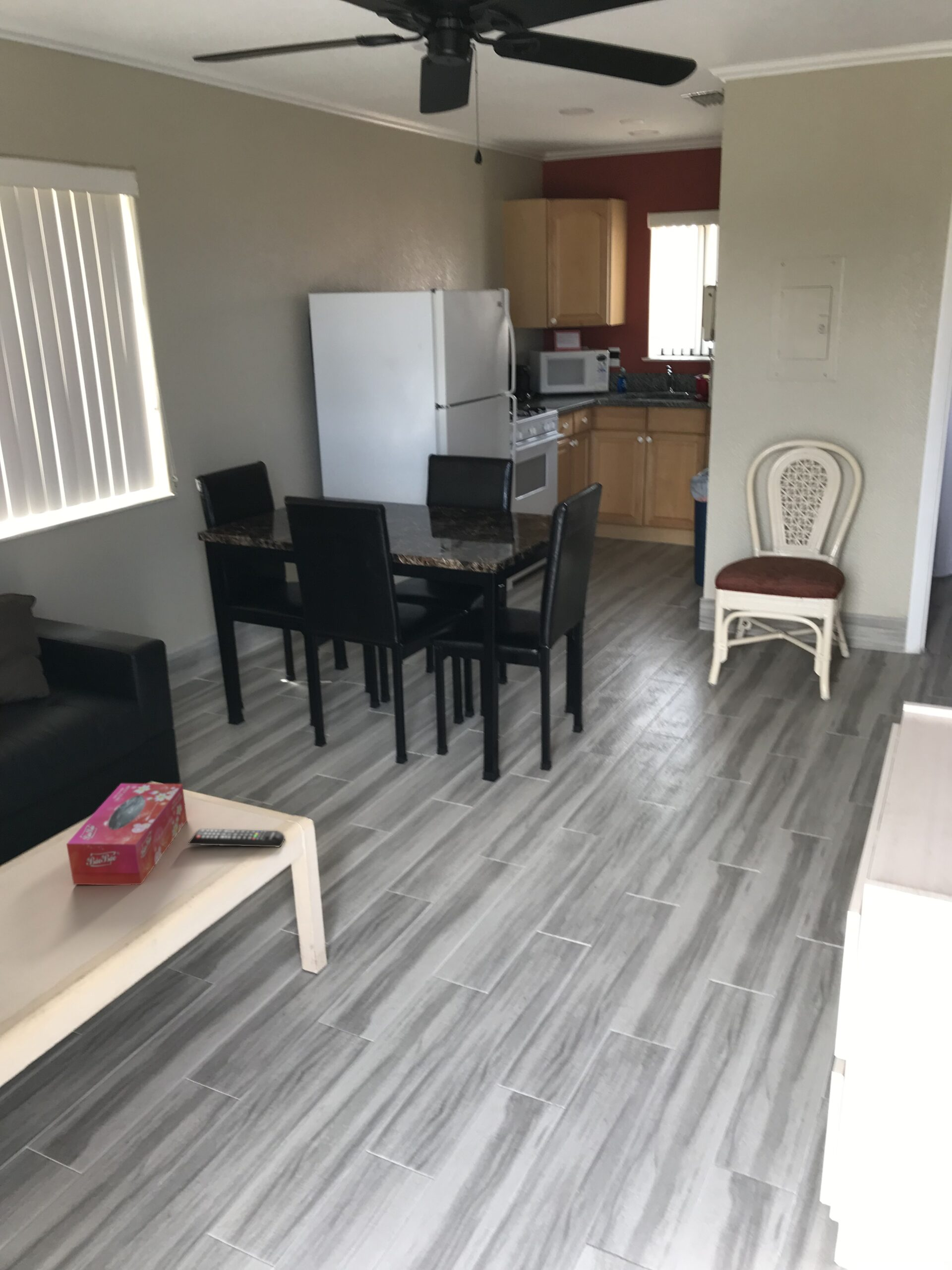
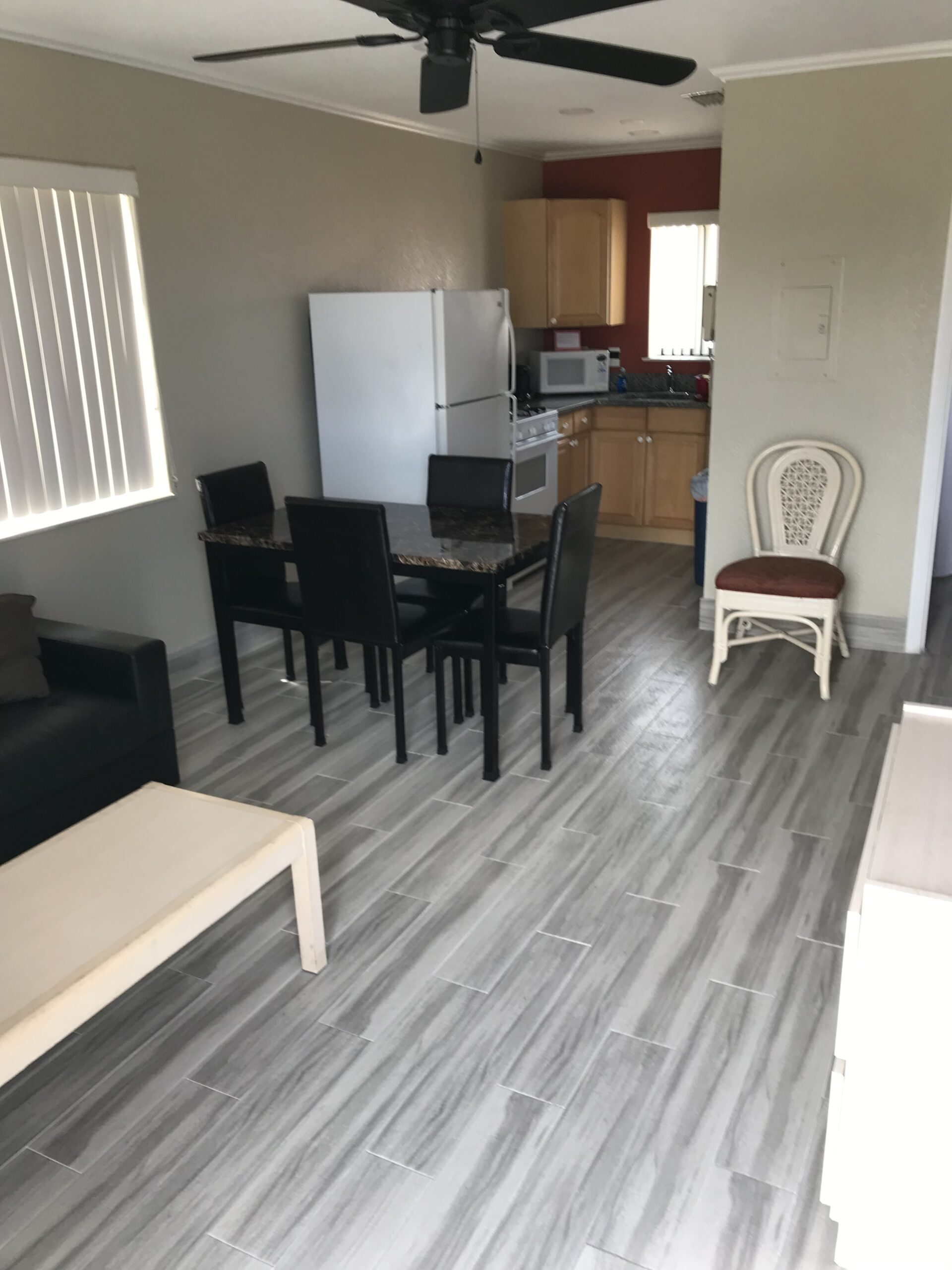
- tissue box [66,783,187,886]
- remote control [187,828,286,847]
